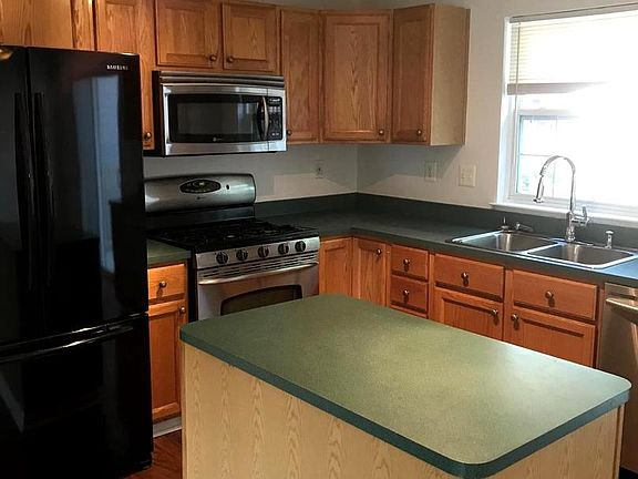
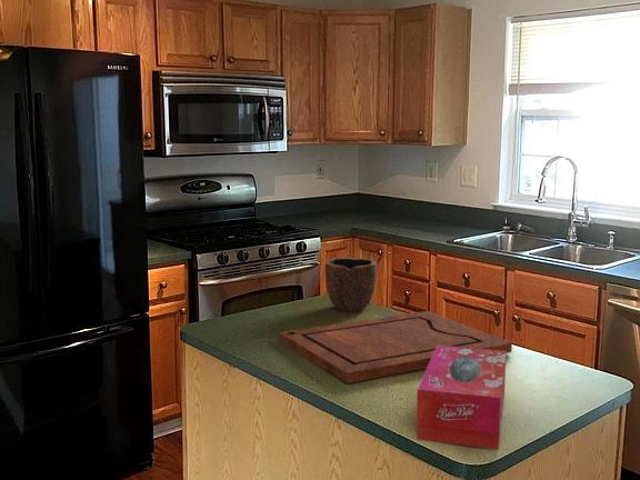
+ cutting board [279,310,513,384]
+ bowl [324,257,378,312]
+ tissue box [416,346,507,450]
